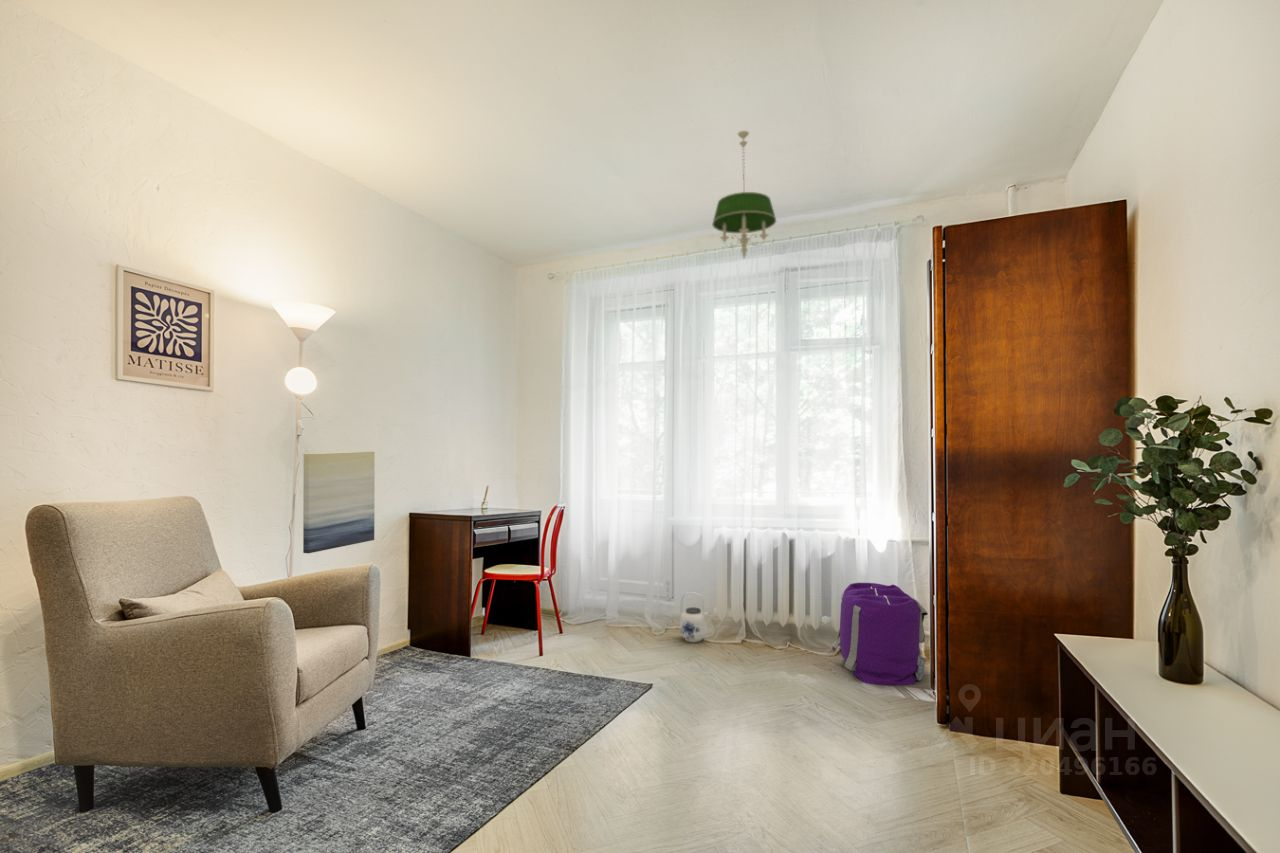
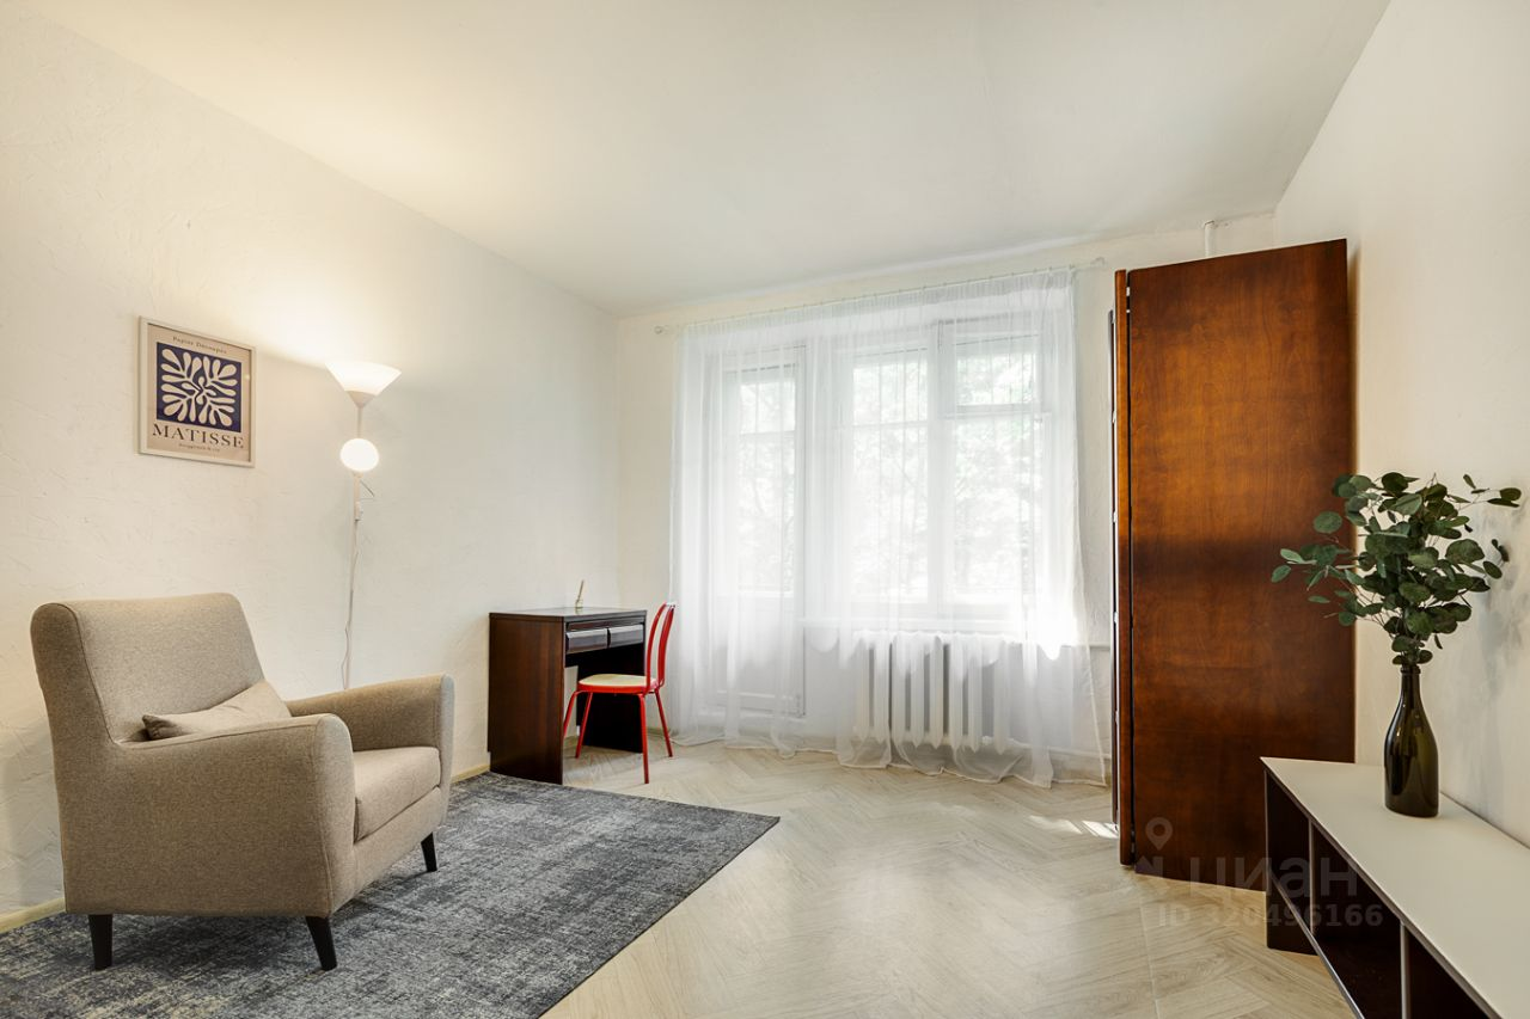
- teapot [679,591,712,643]
- backpack [831,582,929,687]
- wall art [302,451,376,554]
- chandelier [711,130,777,260]
